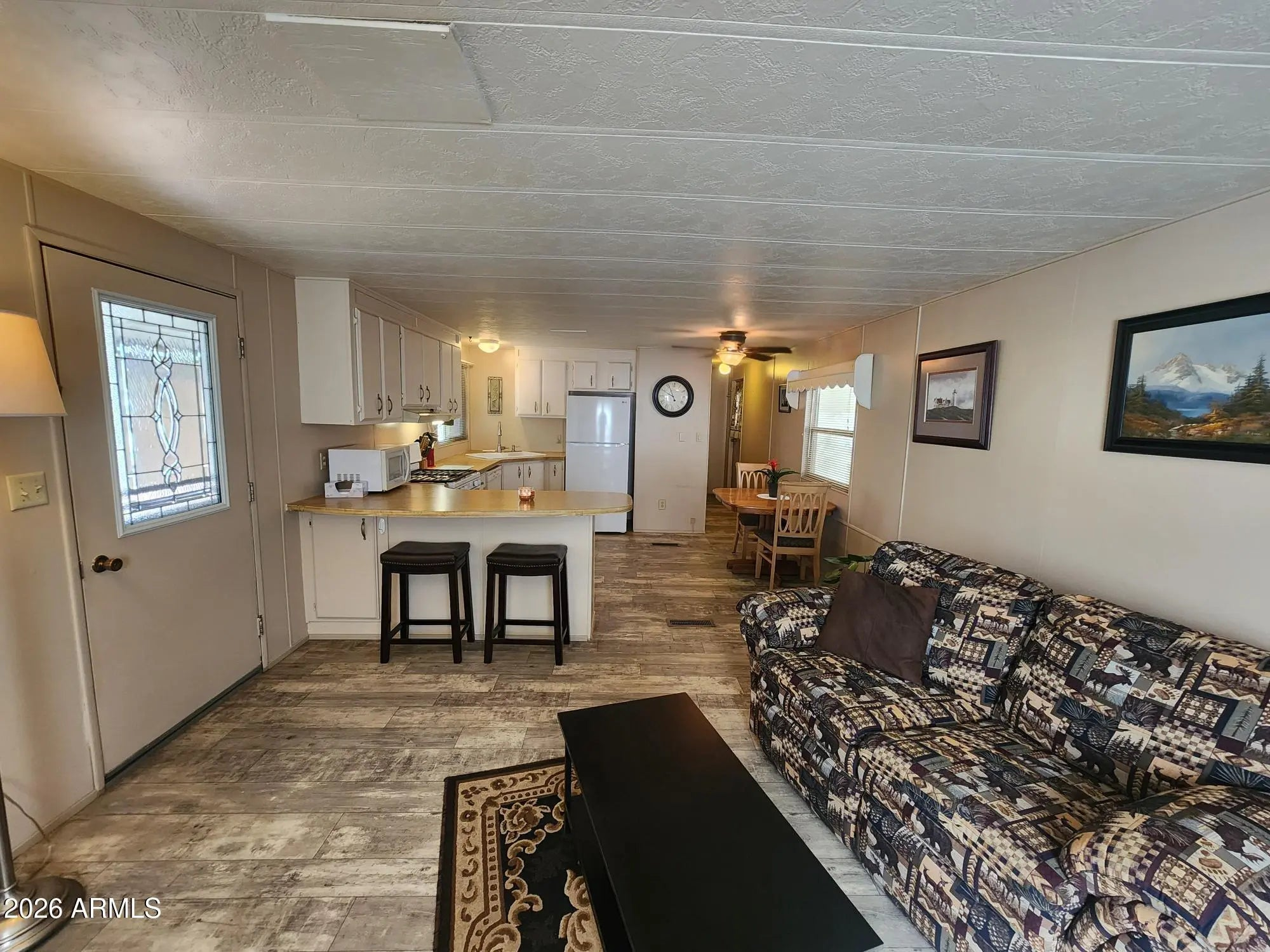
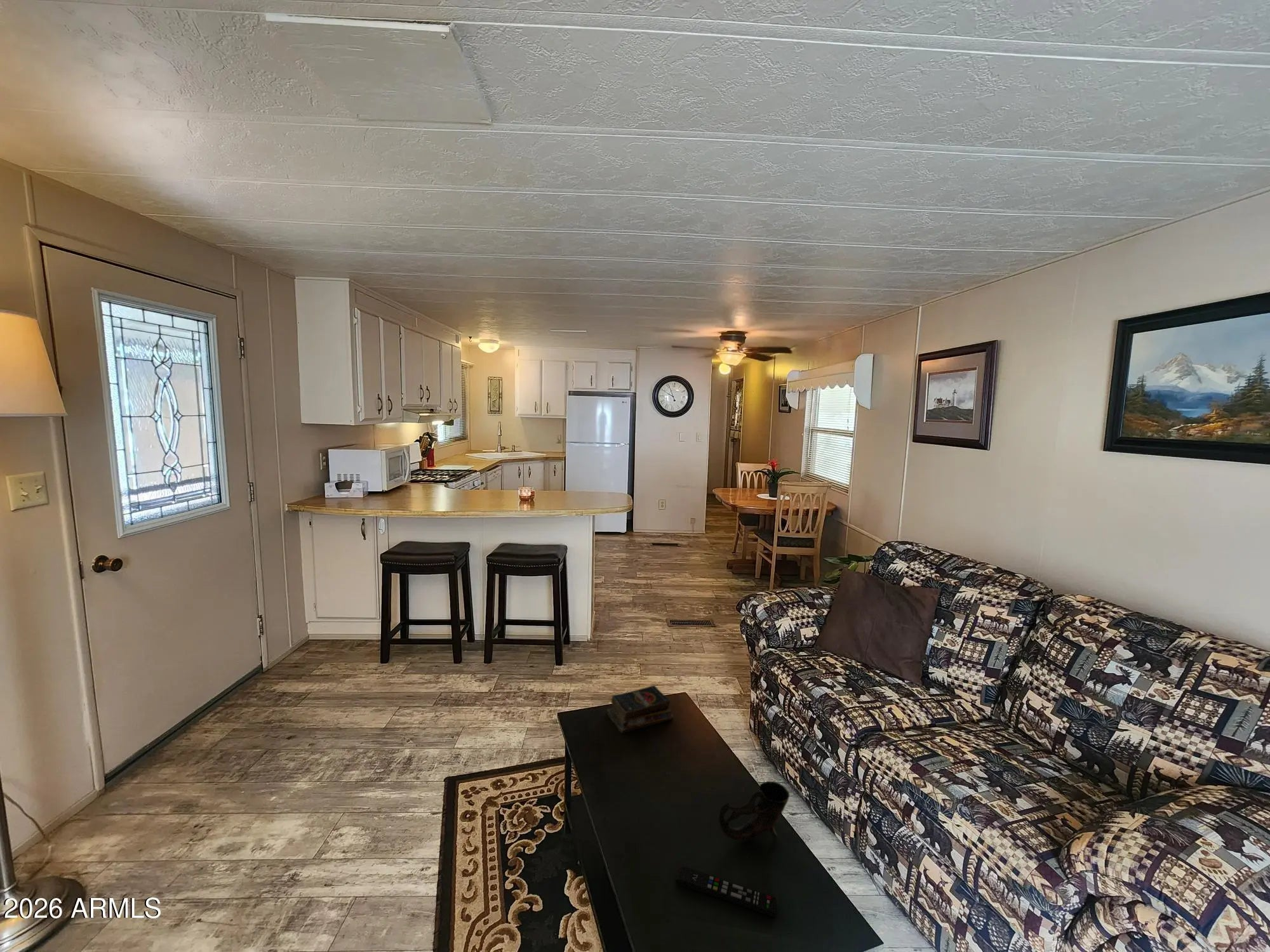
+ books [606,685,674,734]
+ remote control [675,866,777,918]
+ cup [718,781,790,842]
